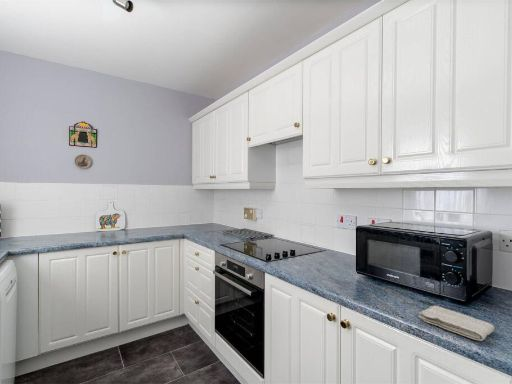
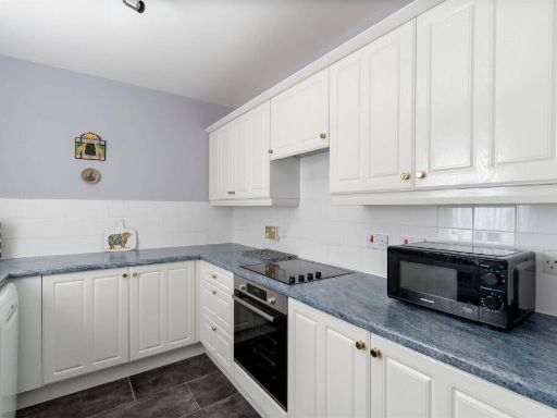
- washcloth [417,305,495,342]
